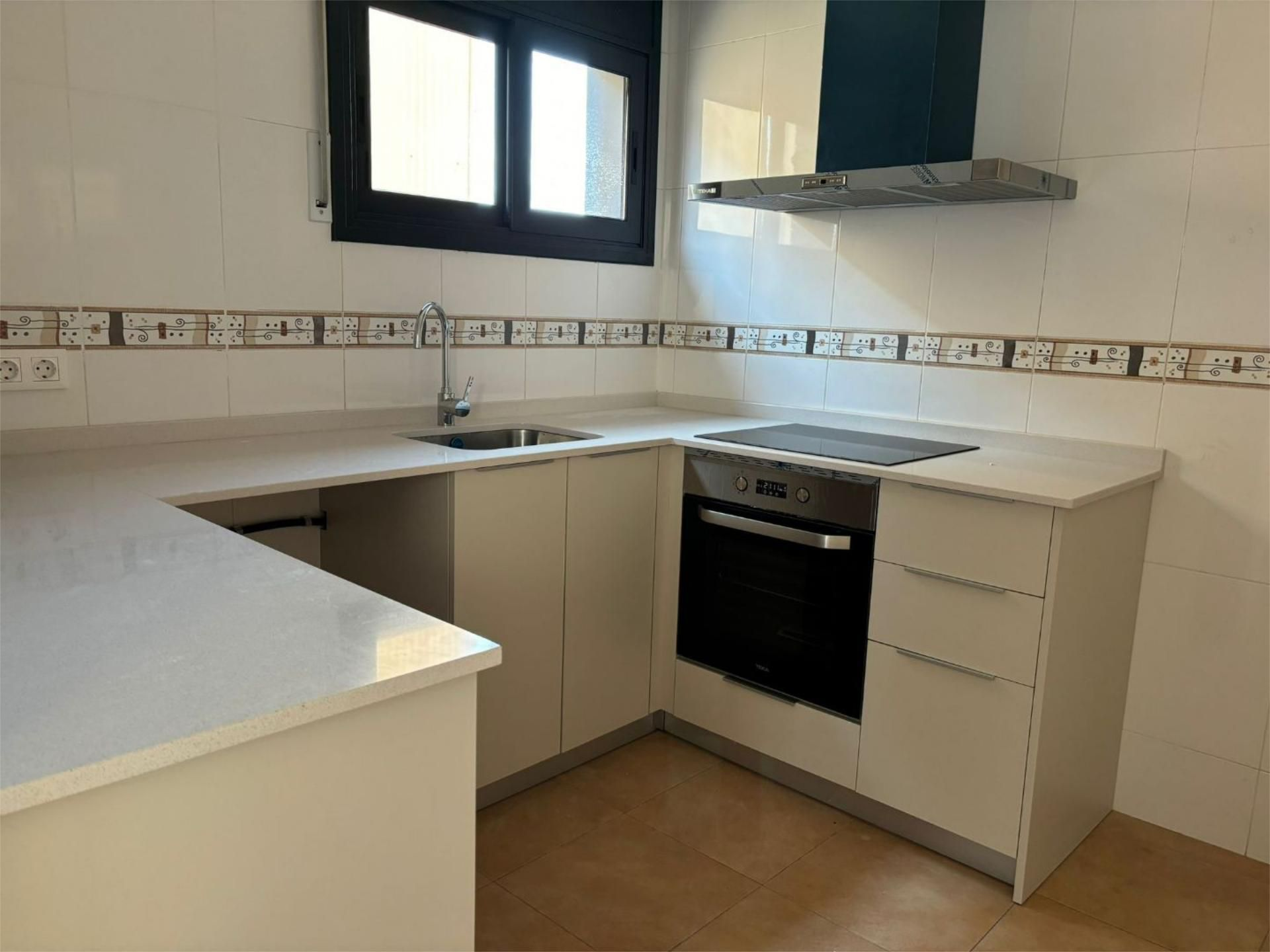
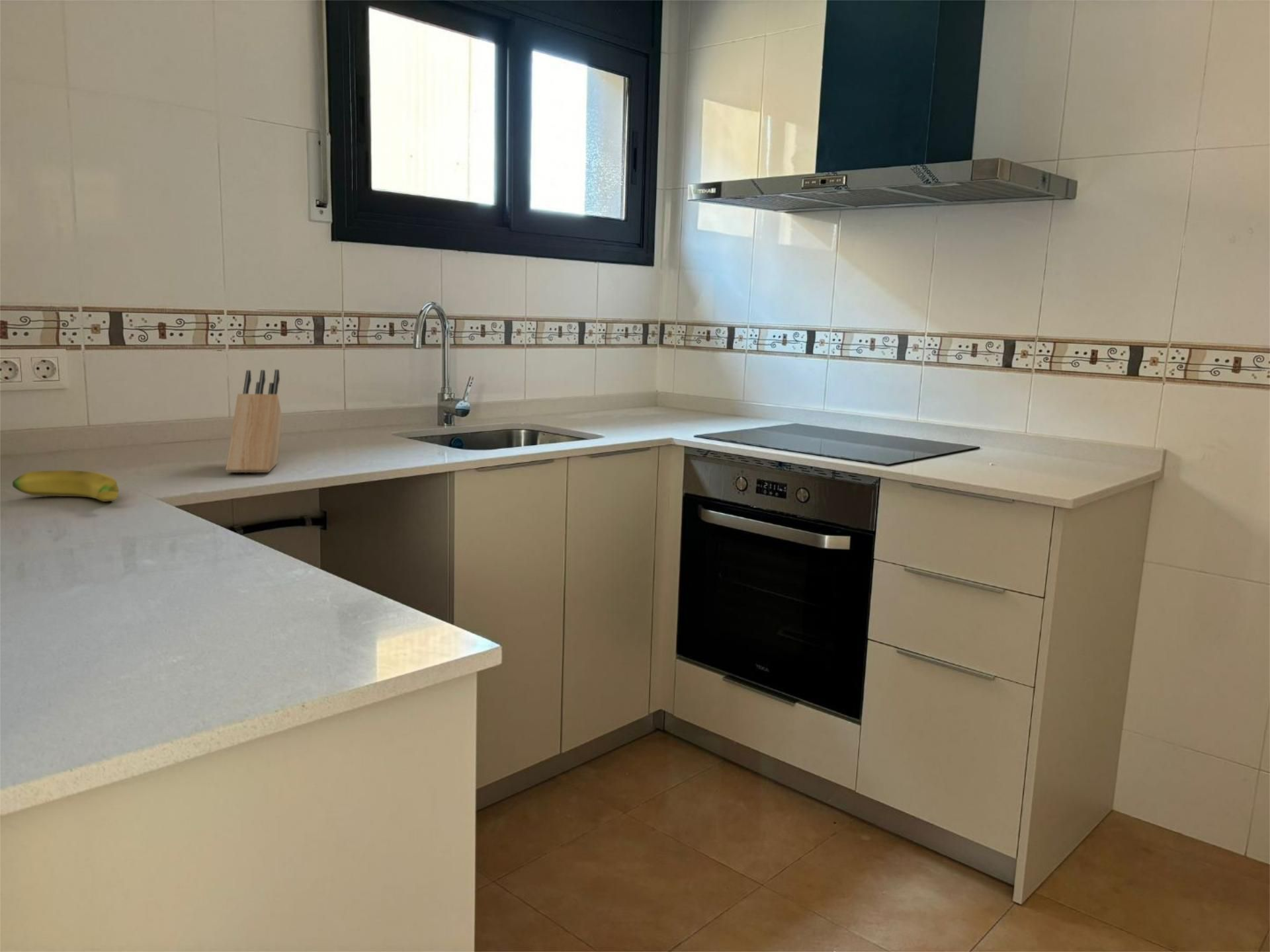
+ banana [12,469,120,502]
+ knife block [225,369,283,473]
